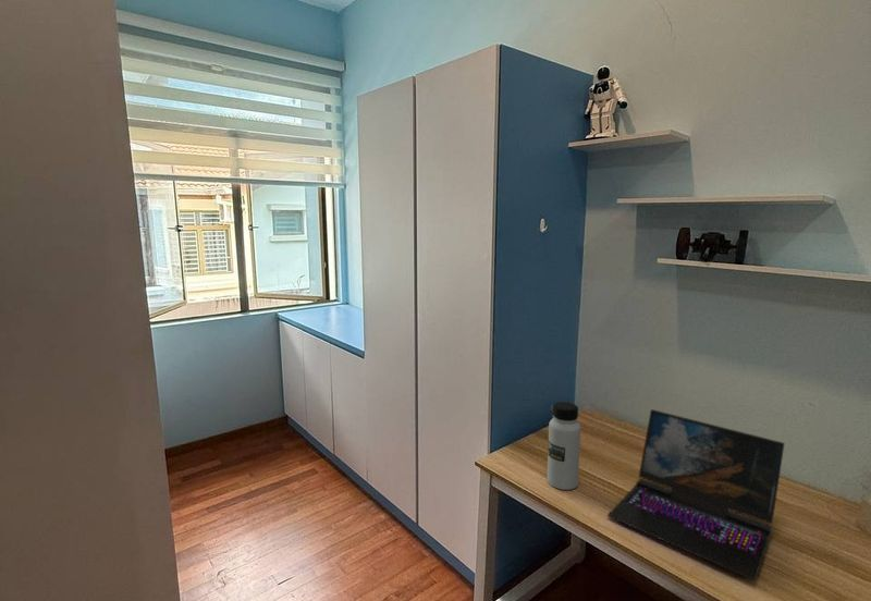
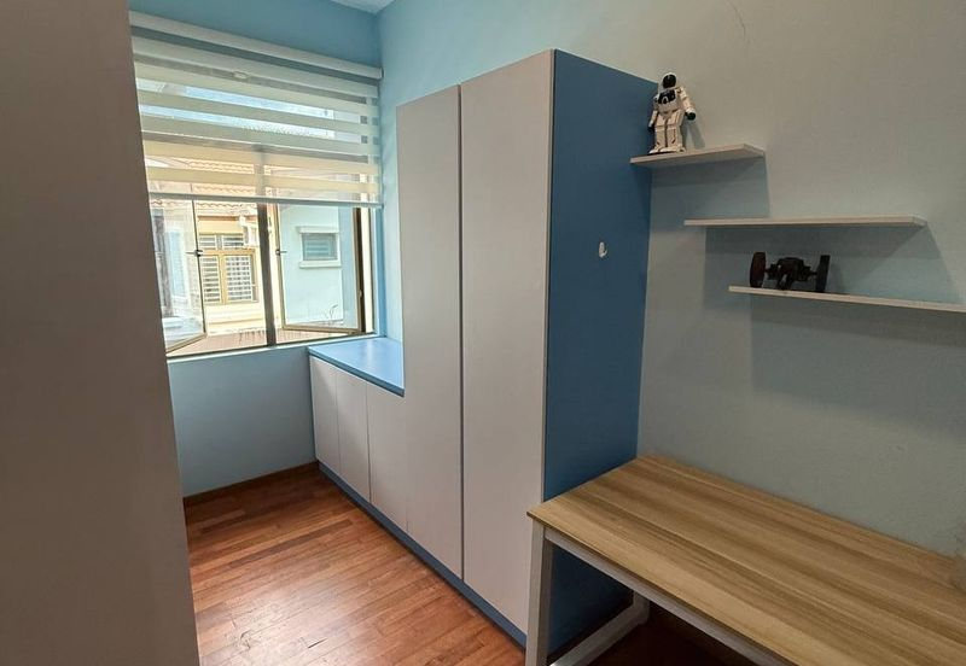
- water bottle [547,401,581,491]
- laptop [606,408,786,582]
